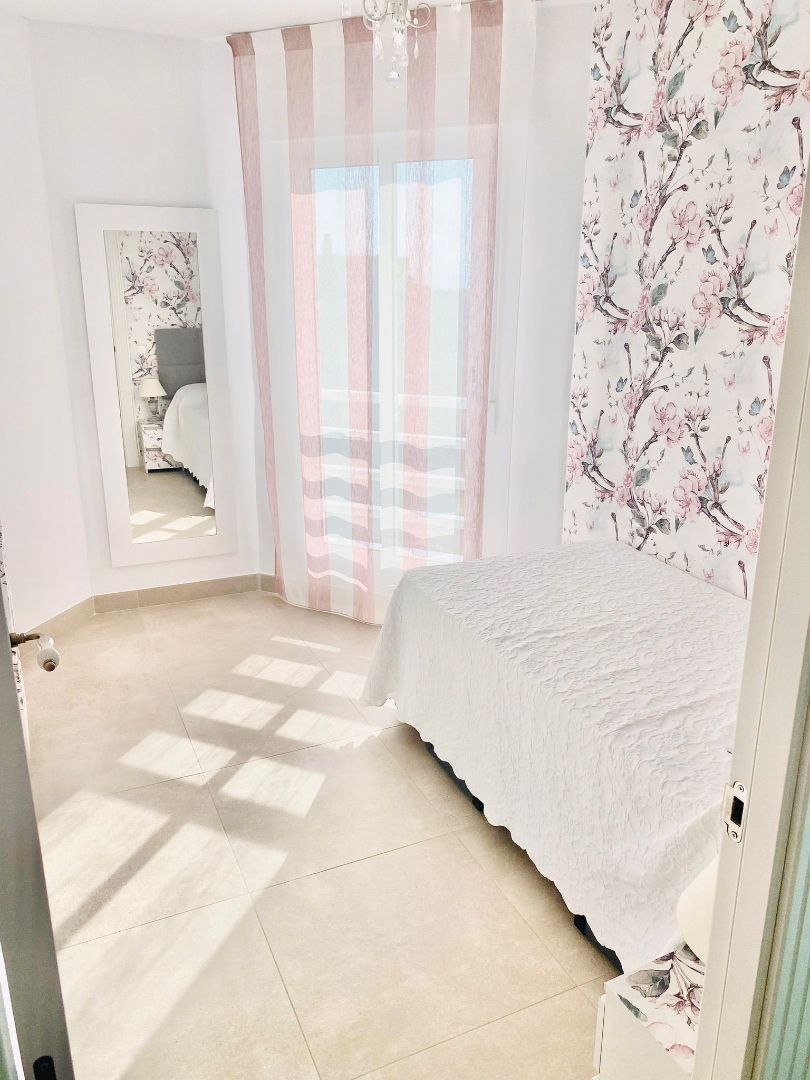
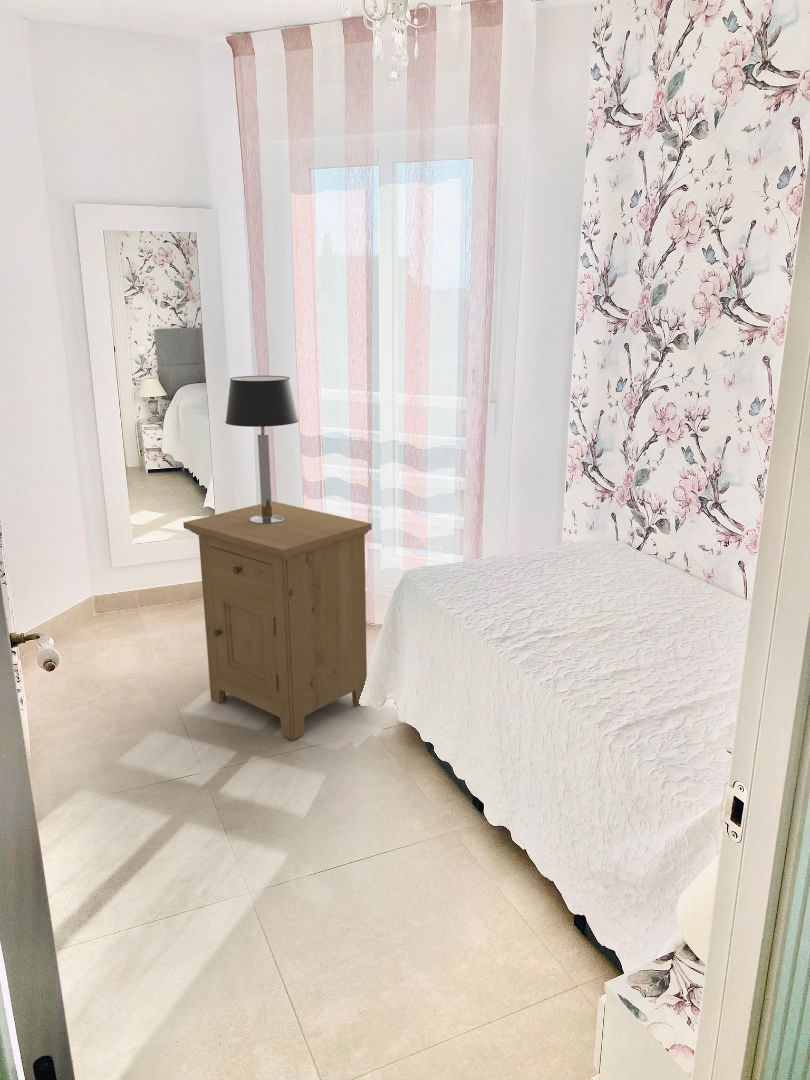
+ nightstand [182,500,373,741]
+ table lamp [225,375,300,524]
